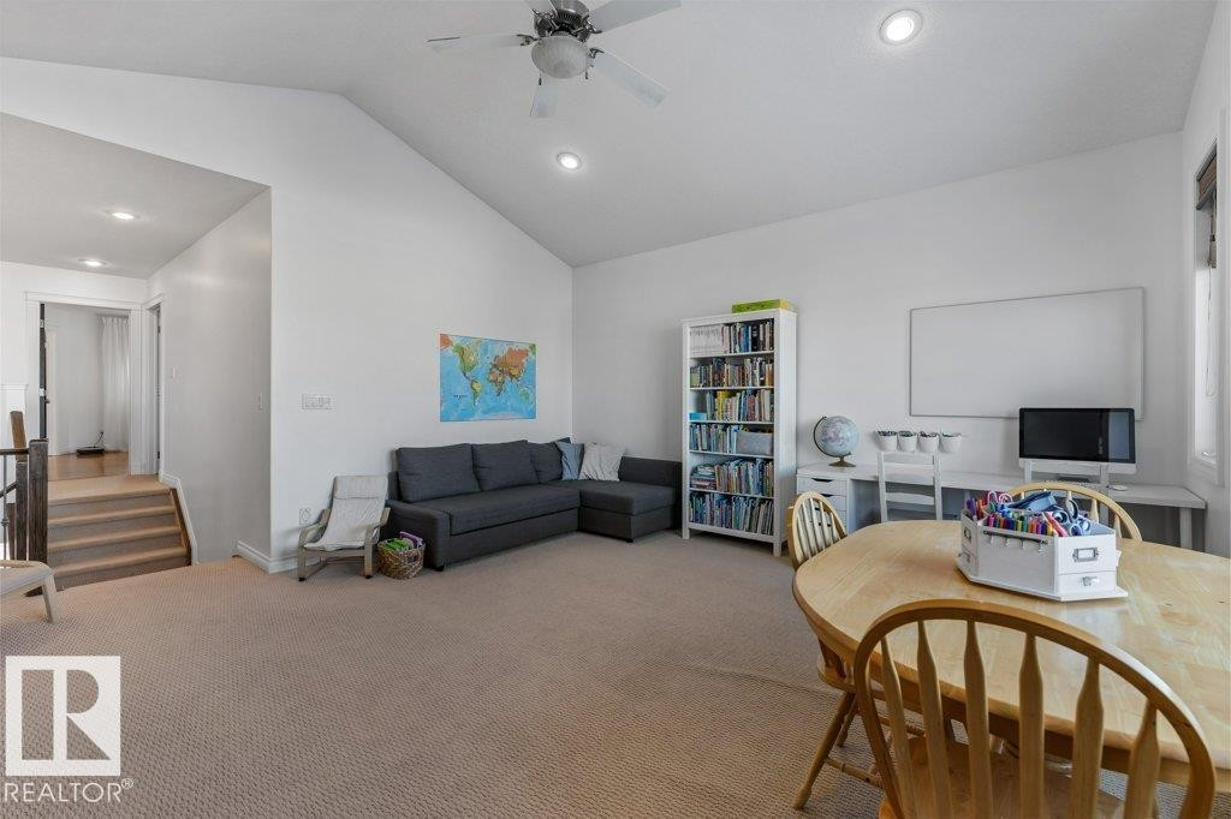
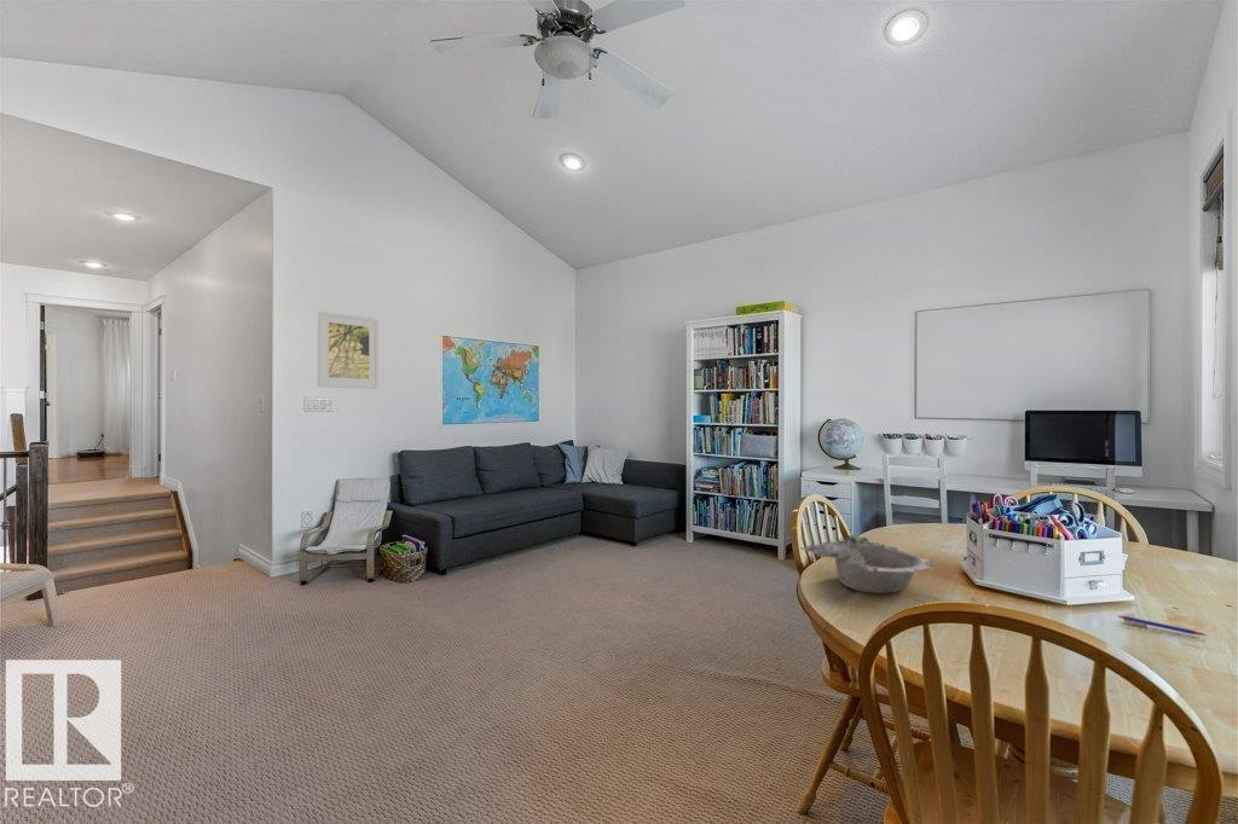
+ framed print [317,311,380,390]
+ bowl [799,534,937,594]
+ pen [1117,615,1208,637]
